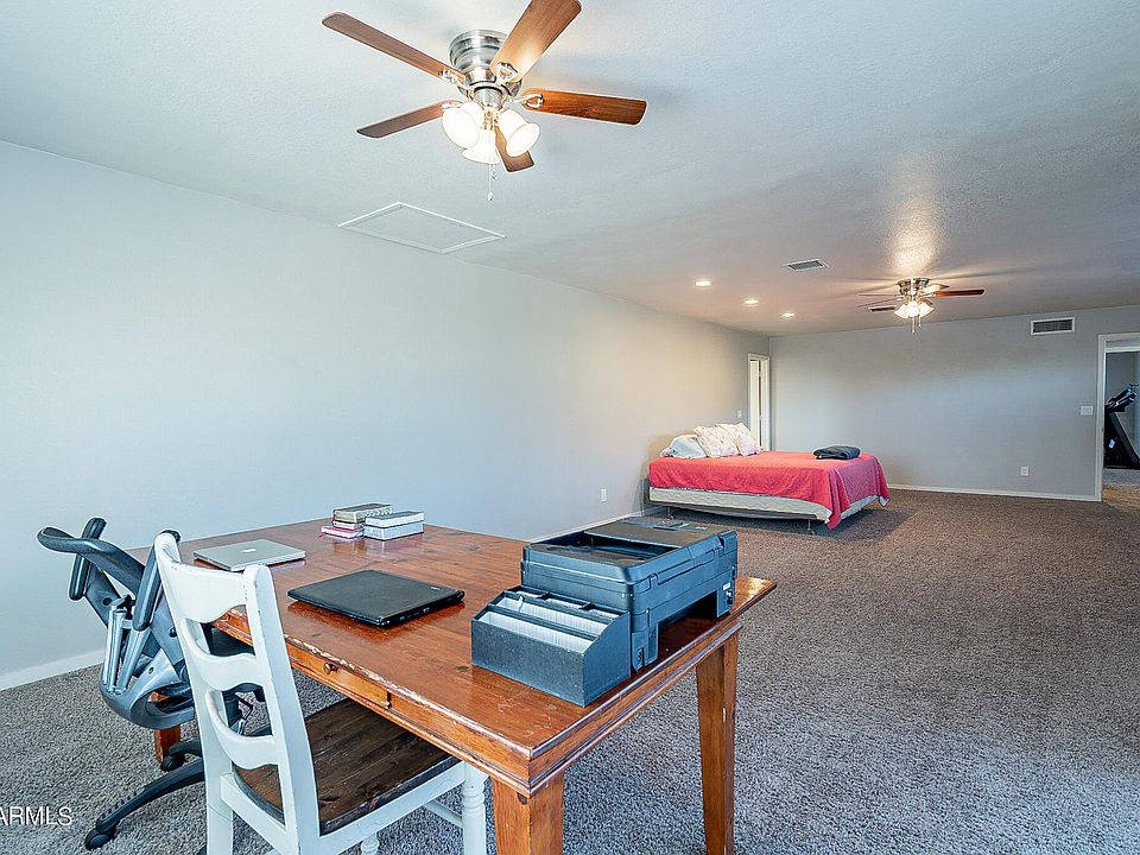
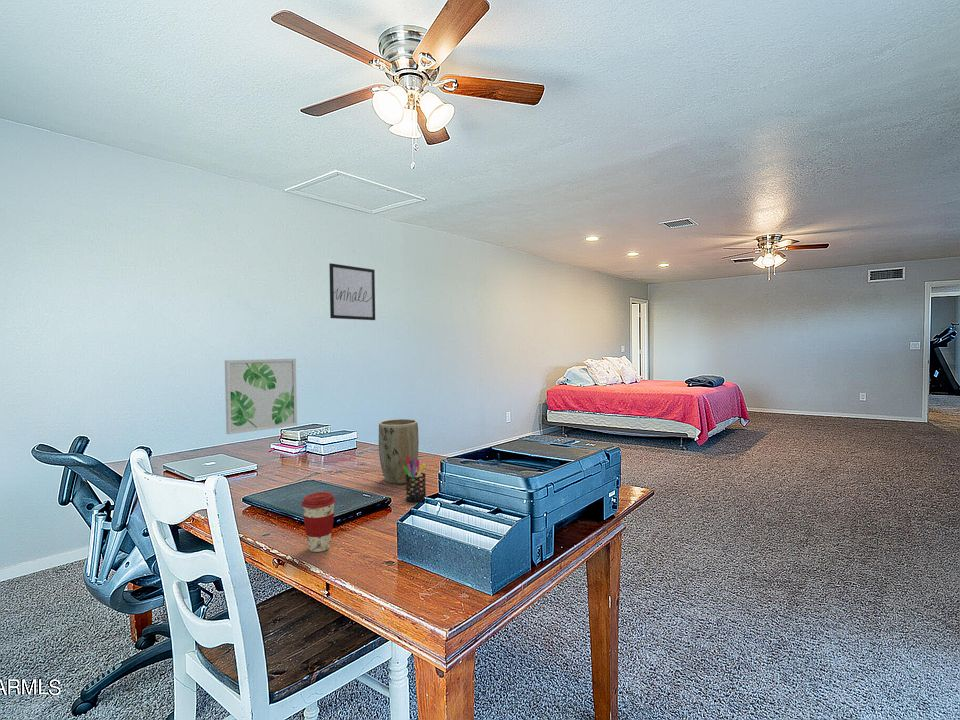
+ coffee cup [300,491,337,553]
+ wall art [328,262,376,321]
+ pen holder [403,456,427,503]
+ plant pot [378,418,420,485]
+ wall art [224,358,298,435]
